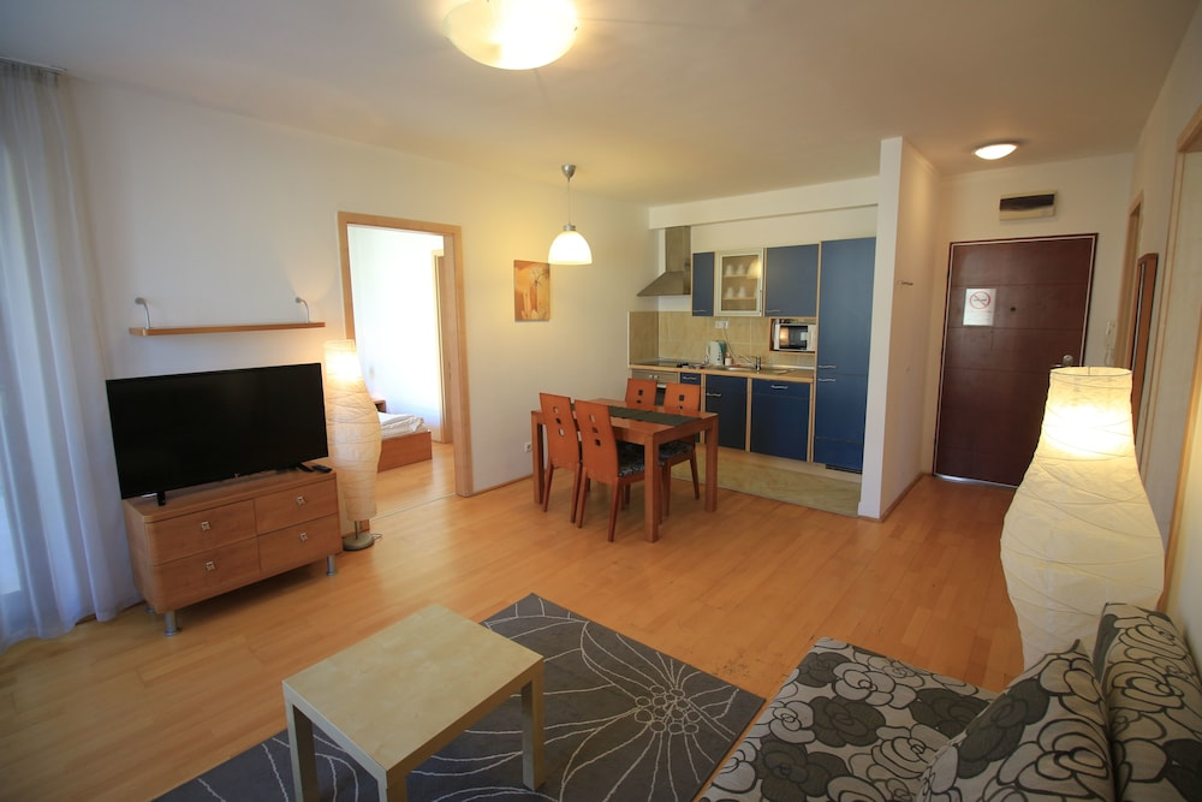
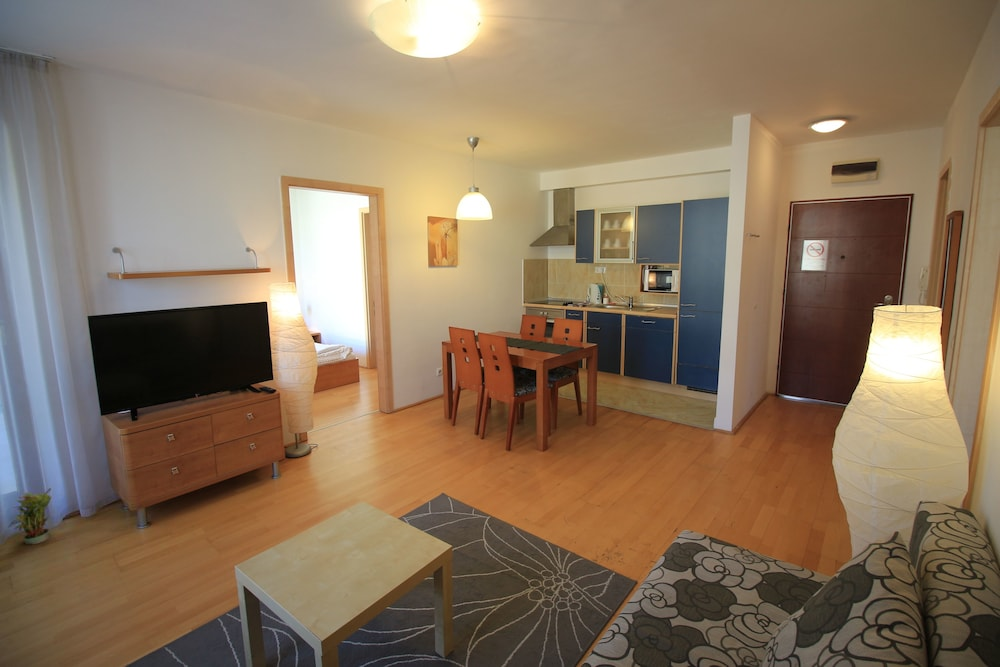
+ potted plant [7,487,52,545]
